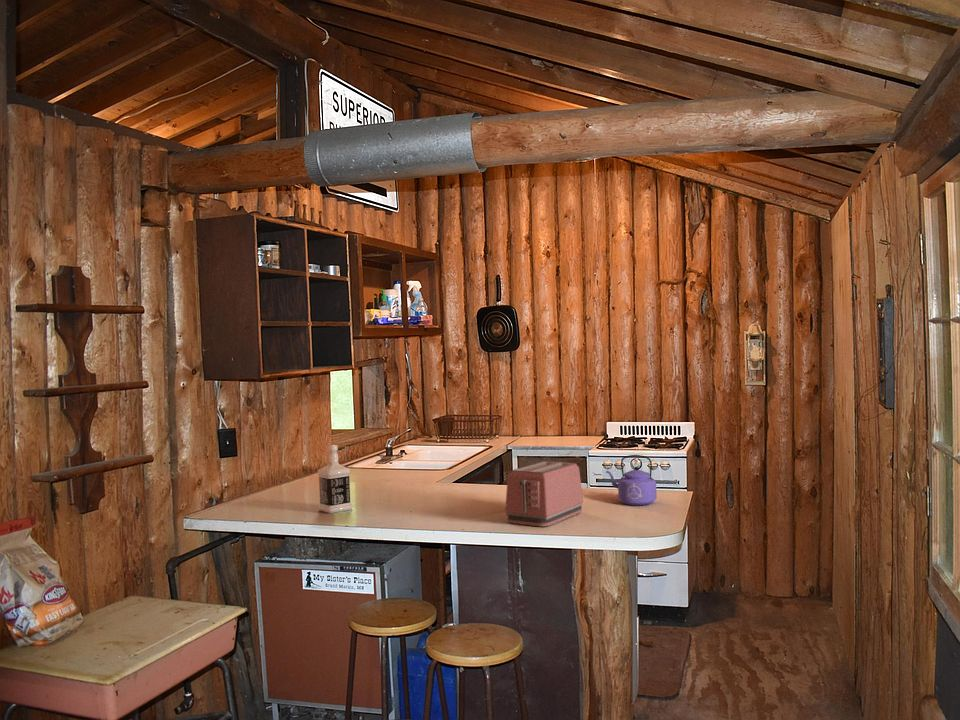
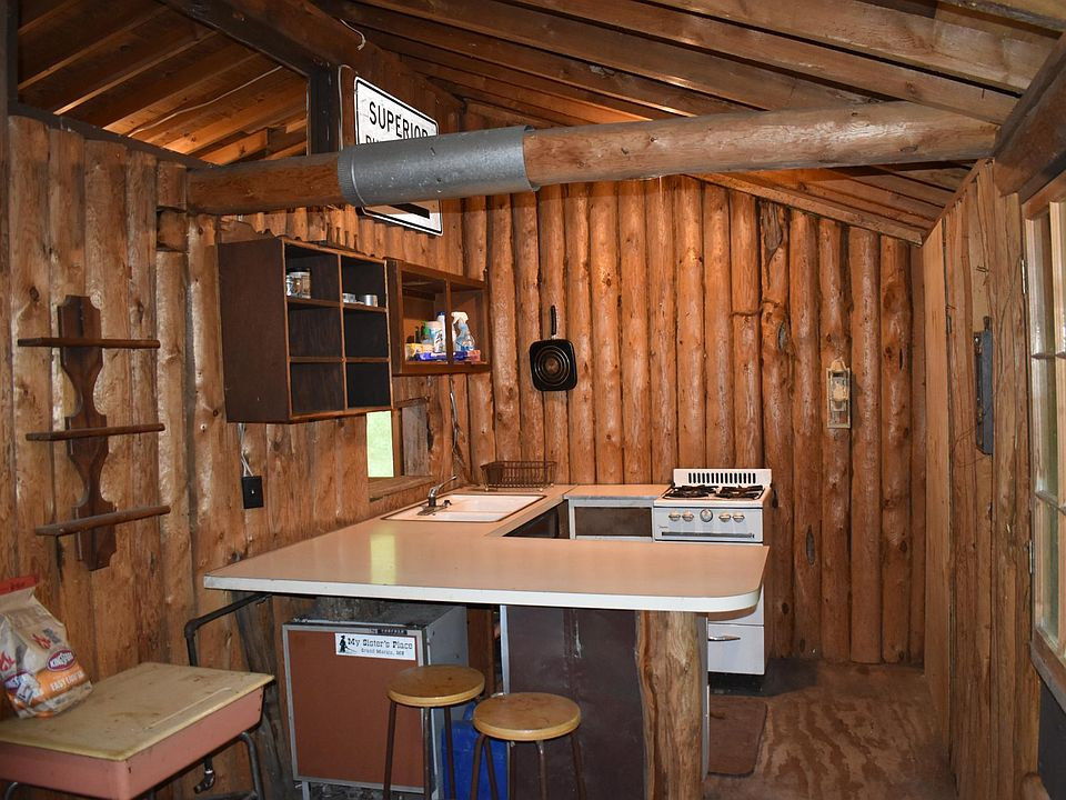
- toaster [504,460,584,528]
- kettle [605,454,658,506]
- bottle [317,444,353,514]
